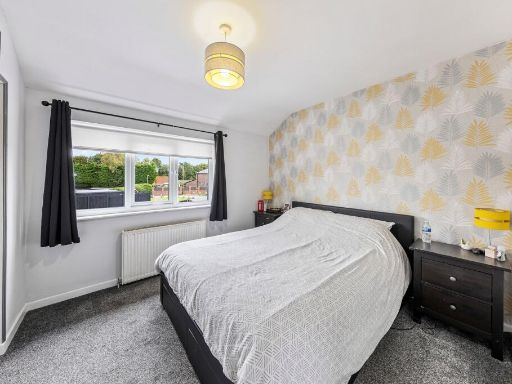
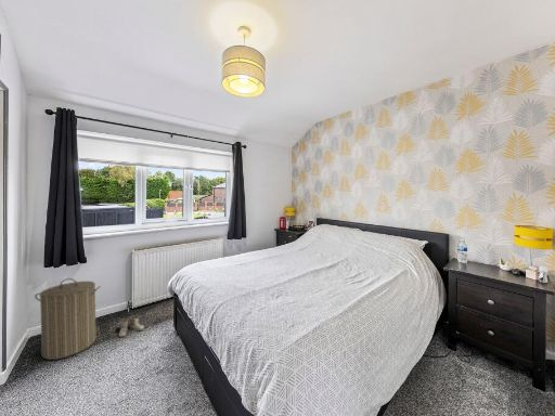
+ boots [117,314,145,339]
+ laundry hamper [34,277,102,361]
